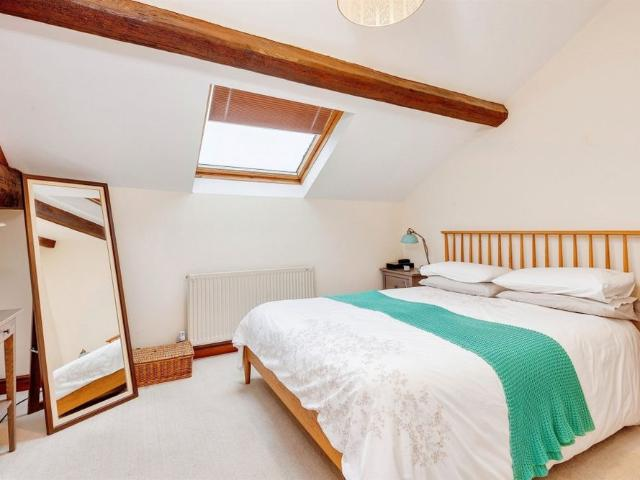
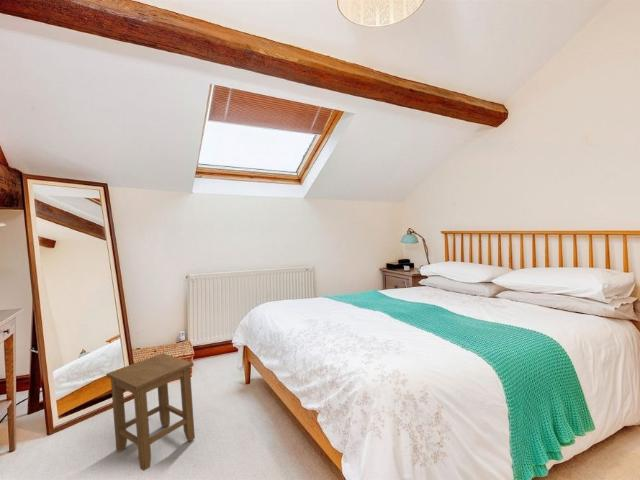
+ stool [105,352,196,472]
